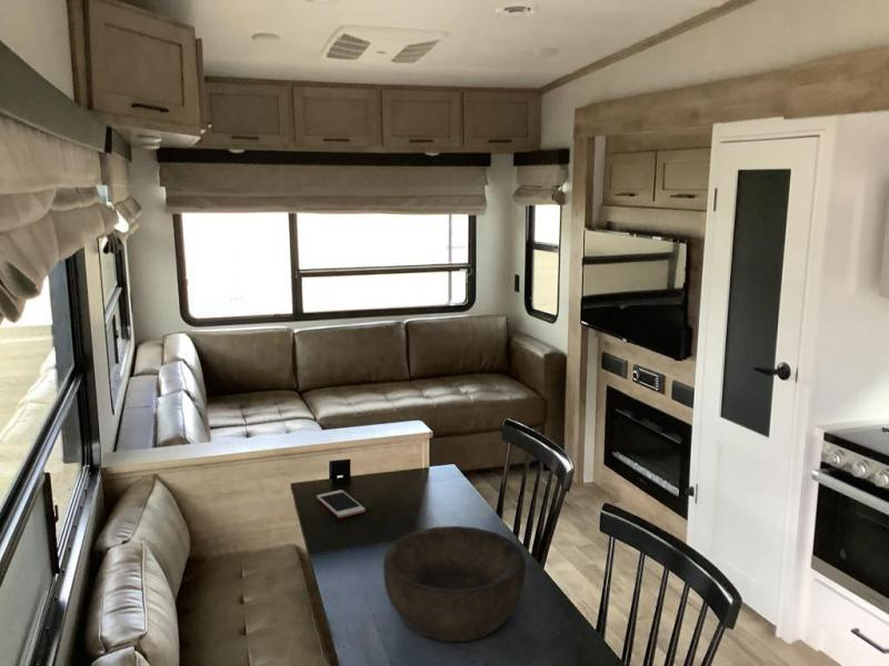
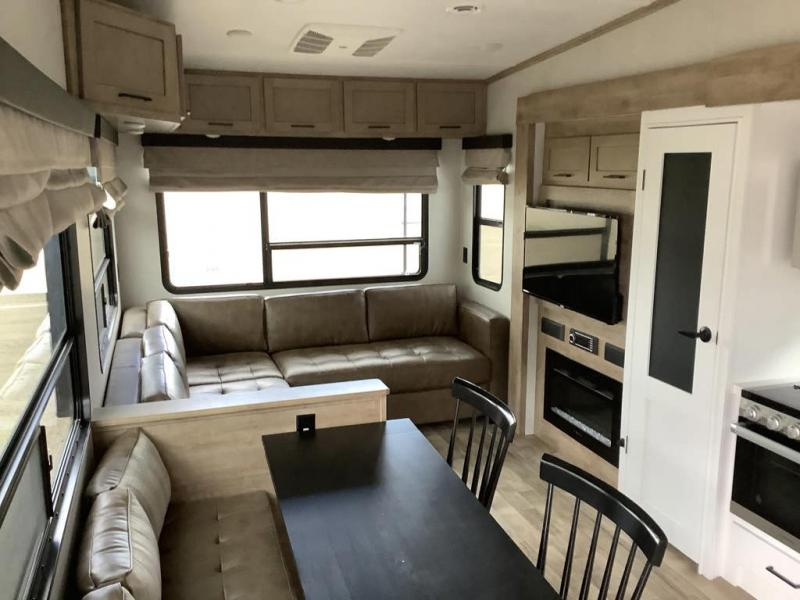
- bowl [382,525,527,643]
- cell phone [316,490,367,518]
